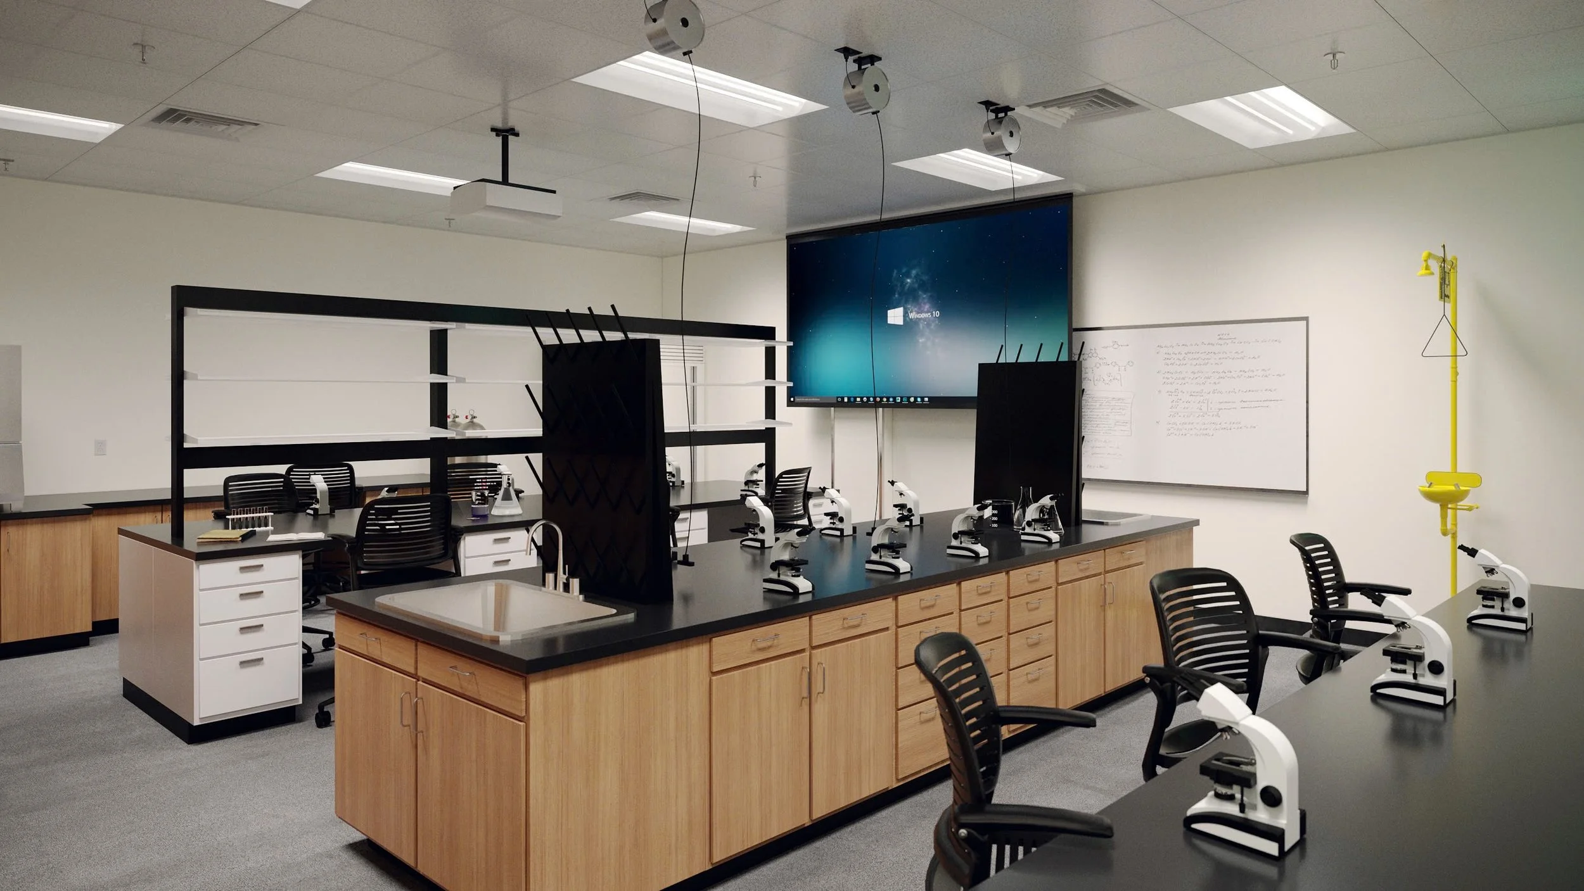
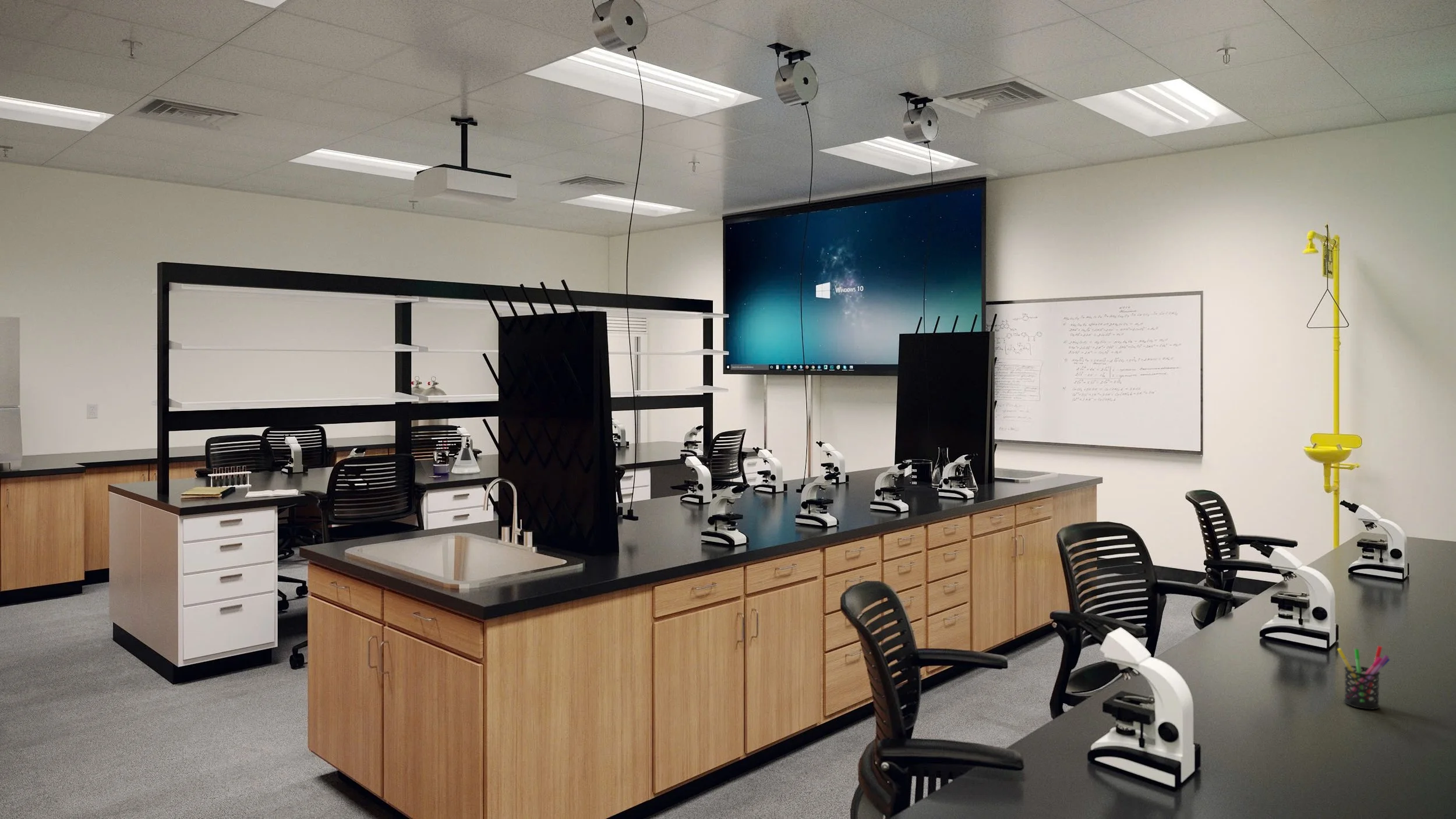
+ pen holder [1337,645,1391,710]
